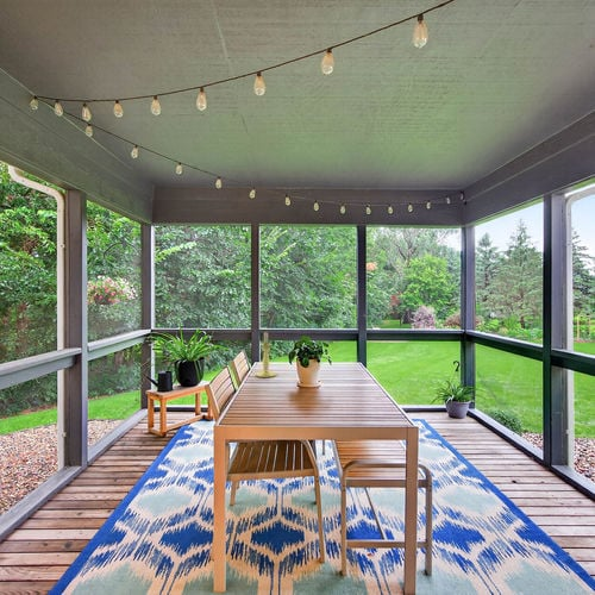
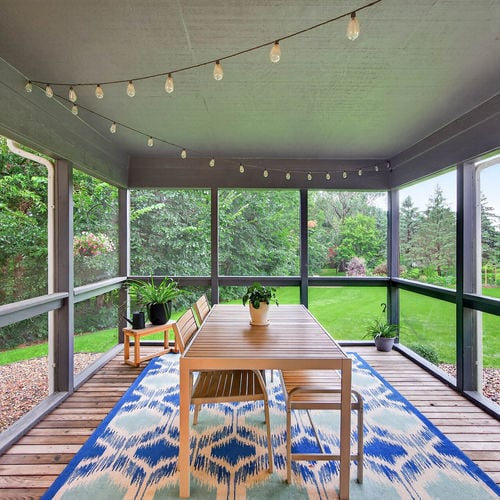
- candle holder [255,331,277,378]
